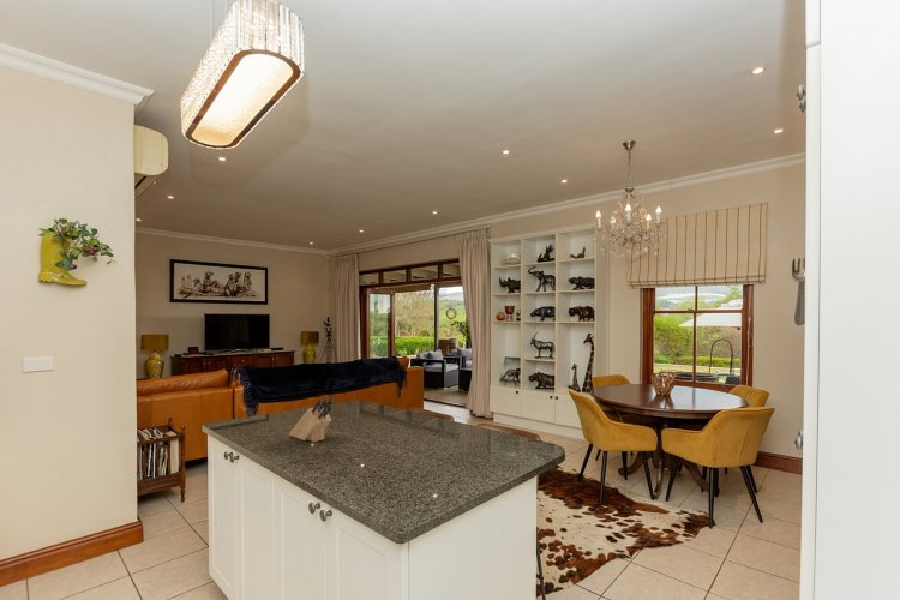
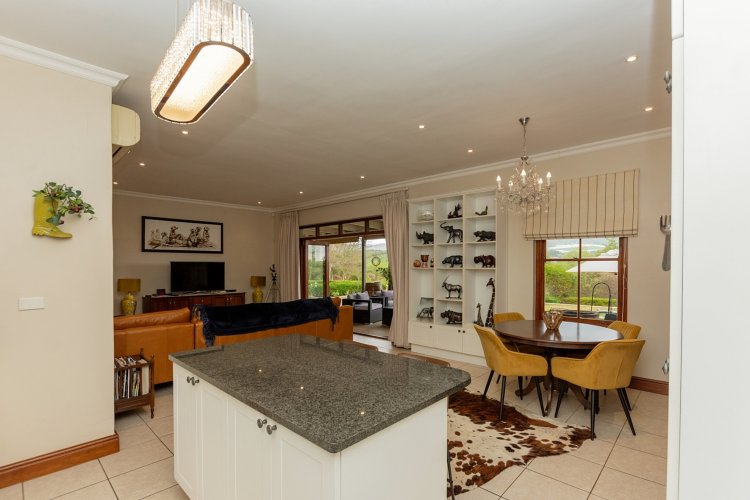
- knife block [288,397,335,443]
